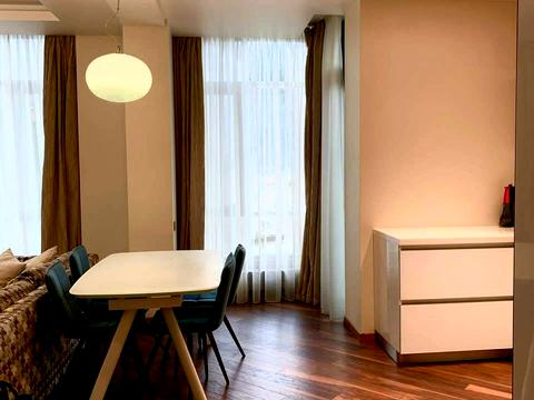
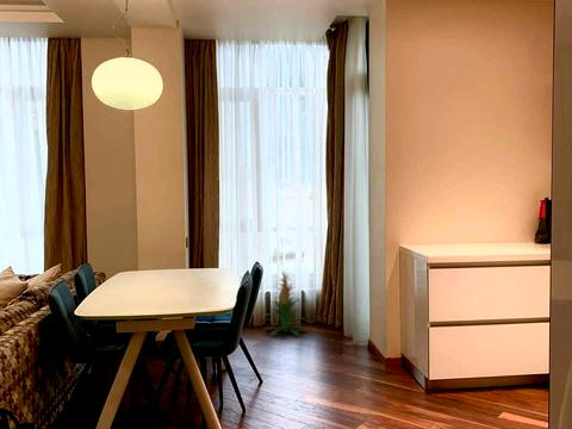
+ indoor plant [262,269,309,337]
